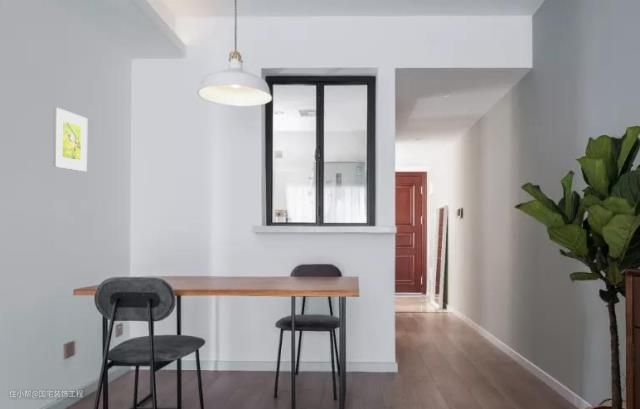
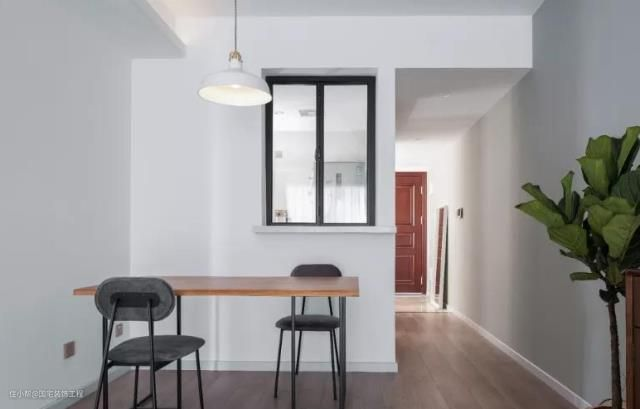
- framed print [52,107,88,172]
